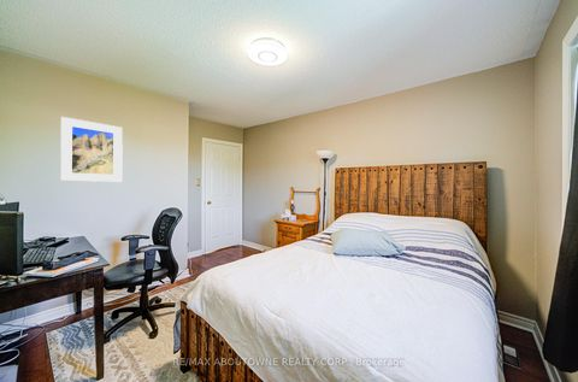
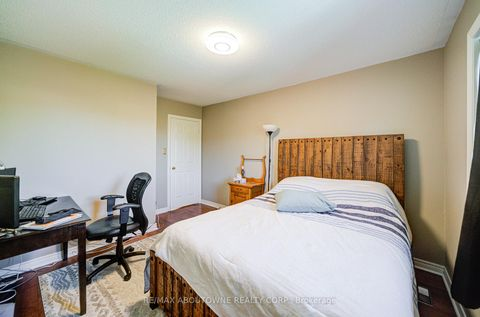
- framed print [59,116,124,183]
